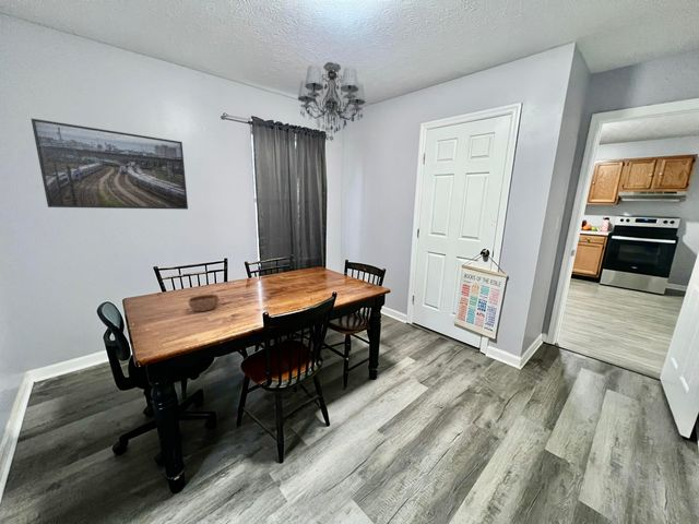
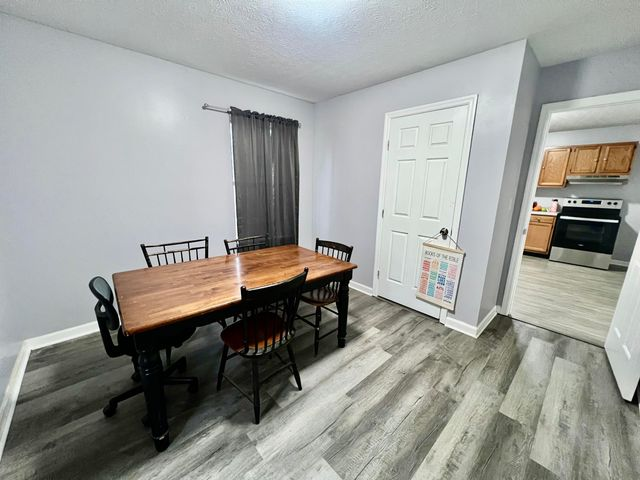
- chandelier [297,61,366,142]
- bowl [188,293,220,312]
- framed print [31,118,189,211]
